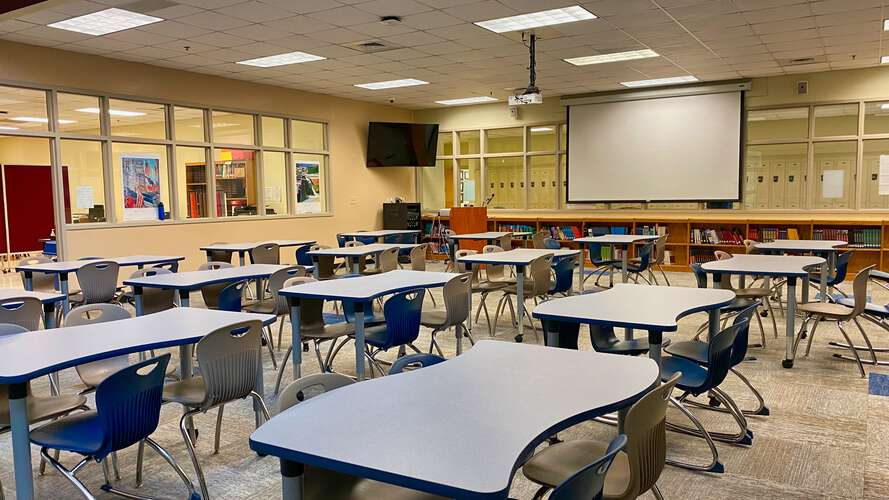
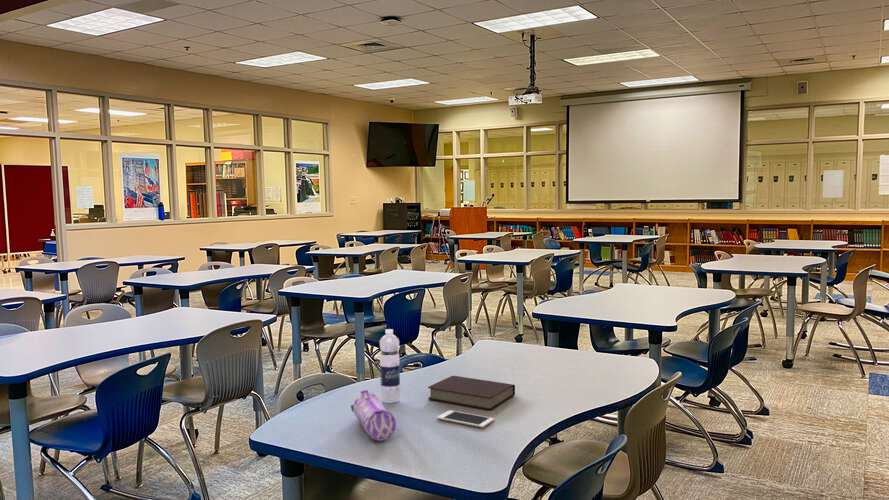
+ cell phone [436,409,495,429]
+ pencil case [350,389,397,442]
+ book [427,375,516,411]
+ water bottle [379,328,401,404]
